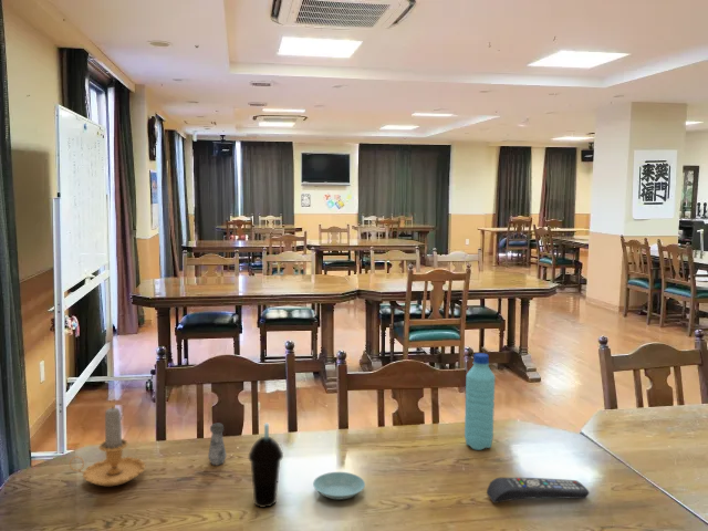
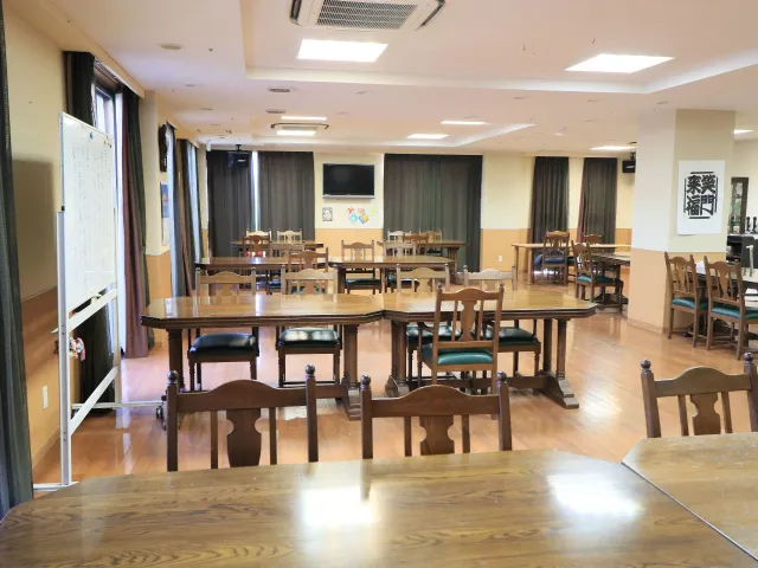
- cup [248,423,284,509]
- water bottle [464,352,496,451]
- candle [67,404,147,487]
- saucer [312,471,366,501]
- salt shaker [207,423,228,467]
- remote control [486,477,591,504]
